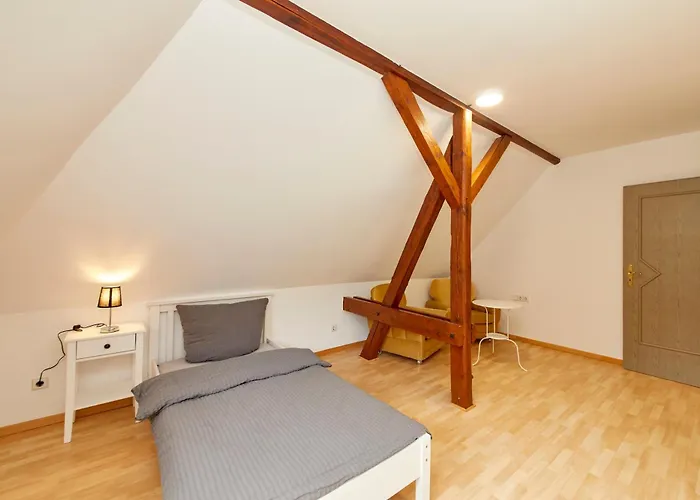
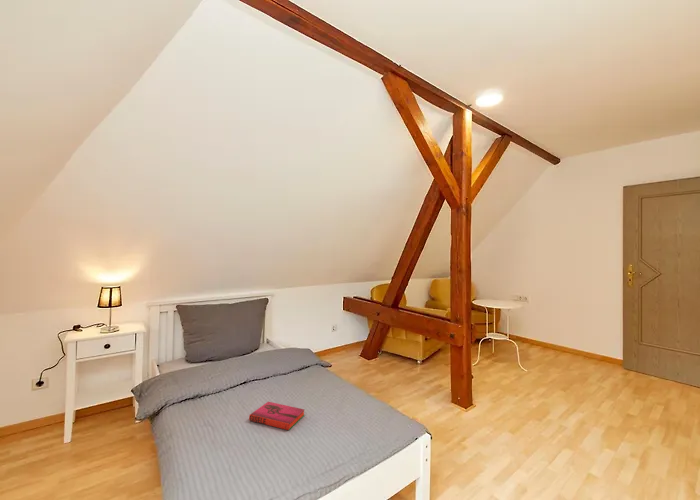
+ hardback book [248,401,306,431]
